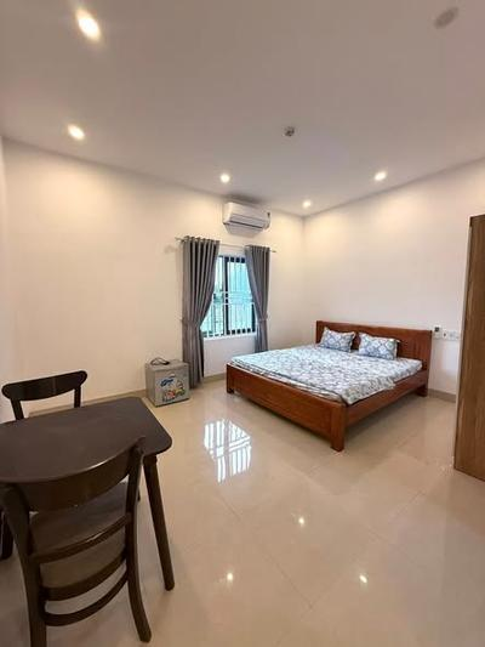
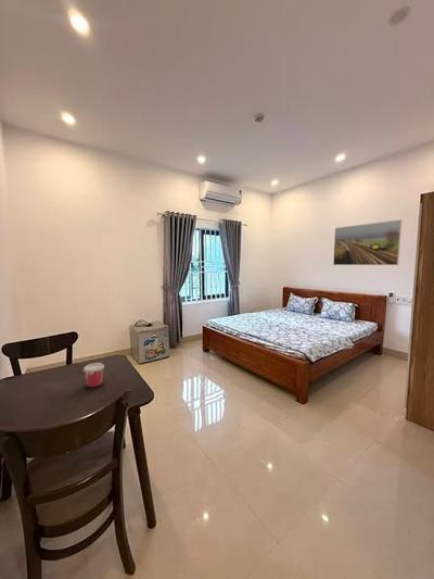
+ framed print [332,218,403,266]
+ cup [82,362,105,388]
